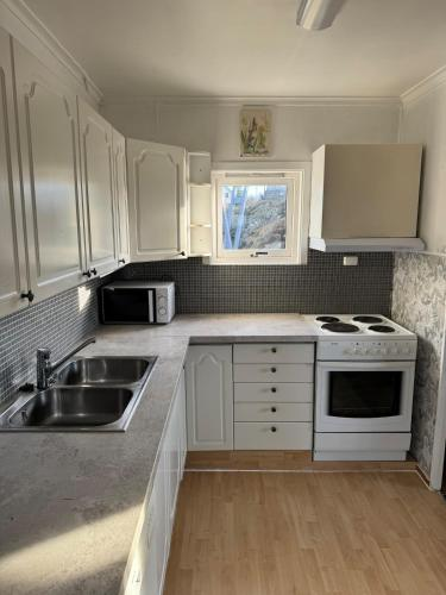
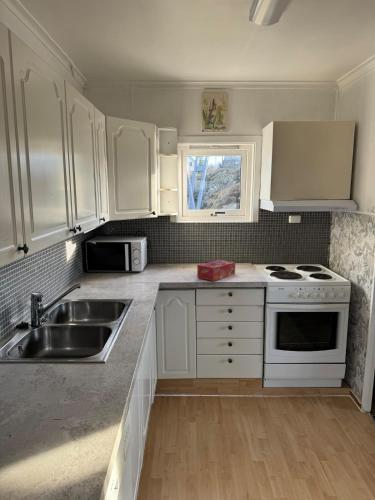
+ tissue box [196,259,236,282]
